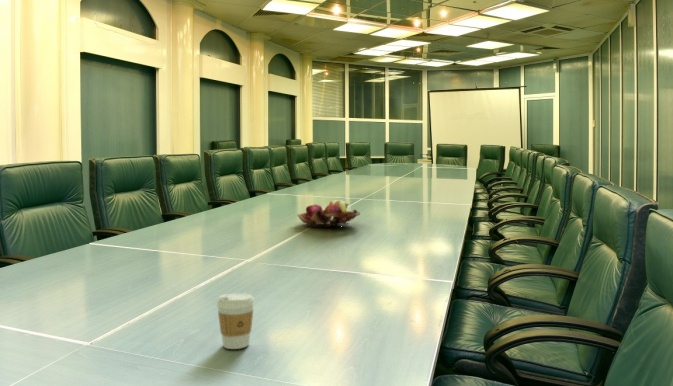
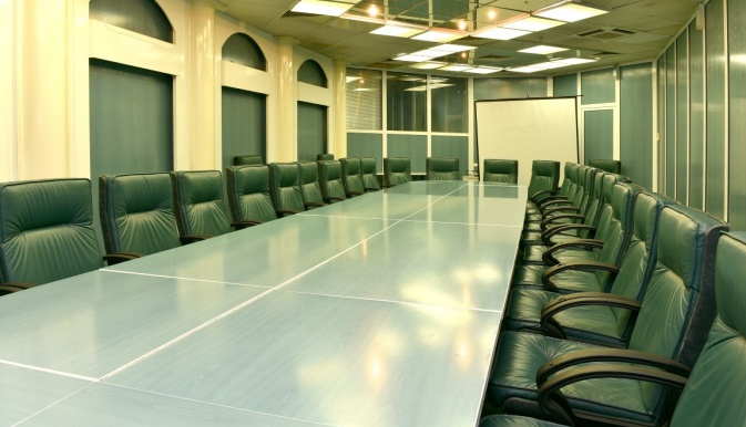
- coffee cup [216,292,255,350]
- fruit basket [296,199,361,228]
